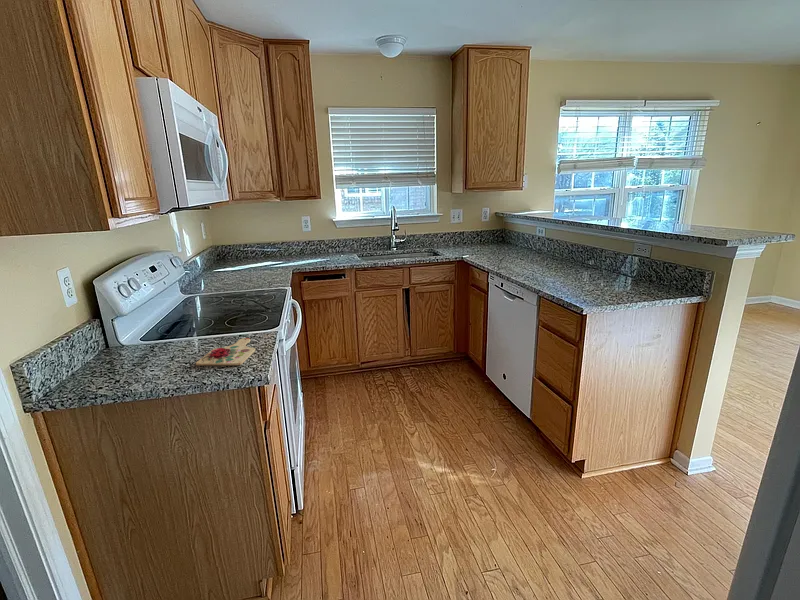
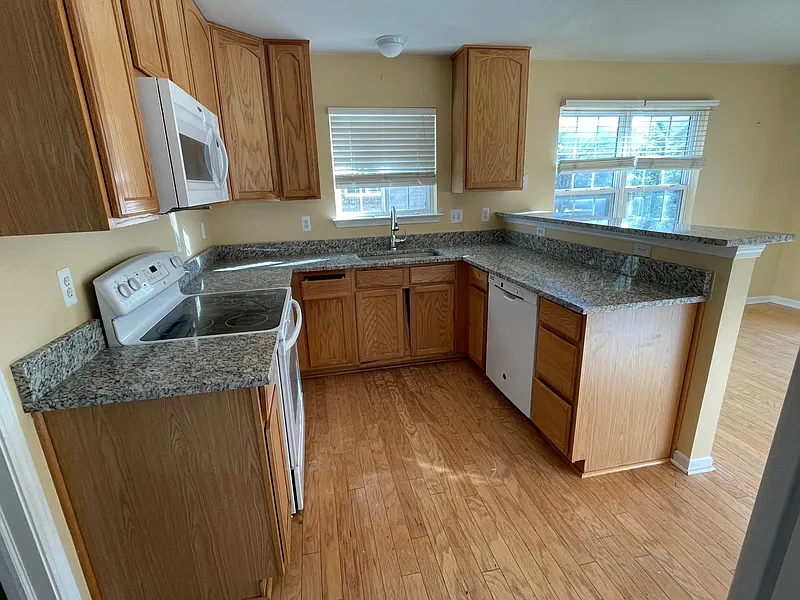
- cutting board [195,337,256,366]
